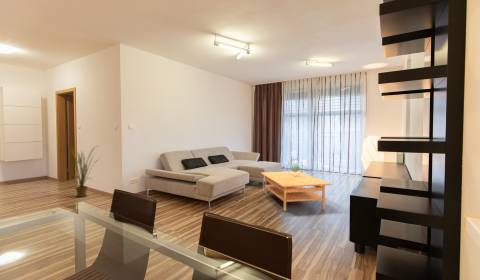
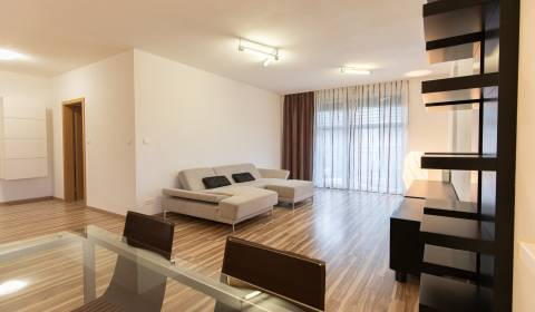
- decorative globe [286,158,304,176]
- house plant [70,145,101,198]
- coffee table [260,170,333,212]
